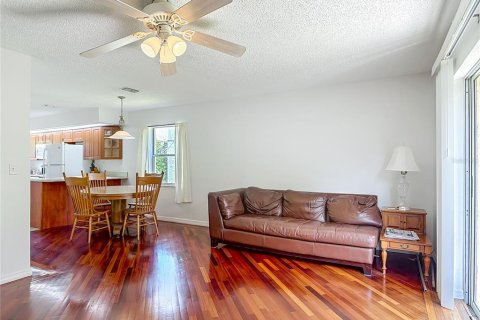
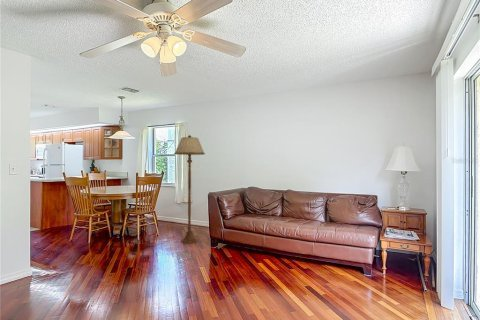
+ floor lamp [173,134,206,245]
